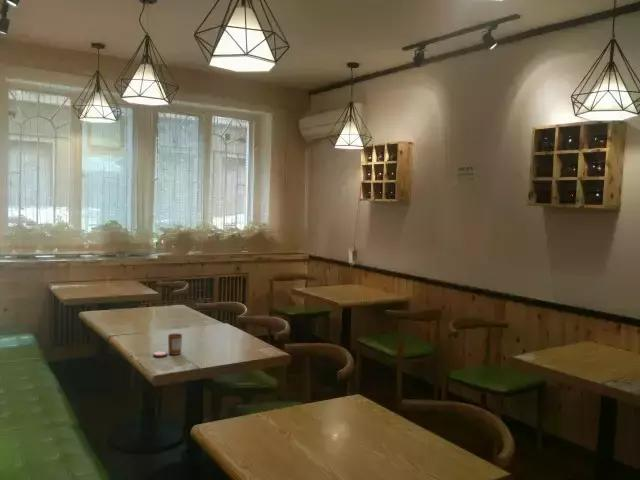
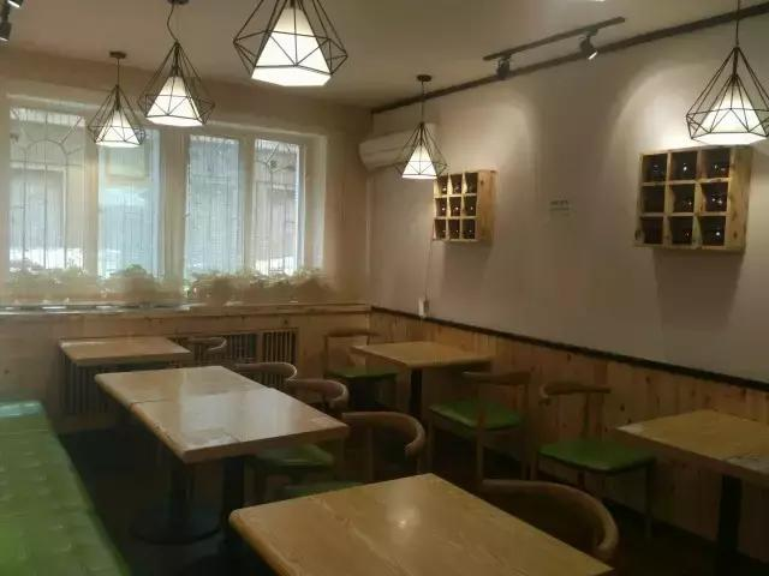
- candle [152,333,183,358]
